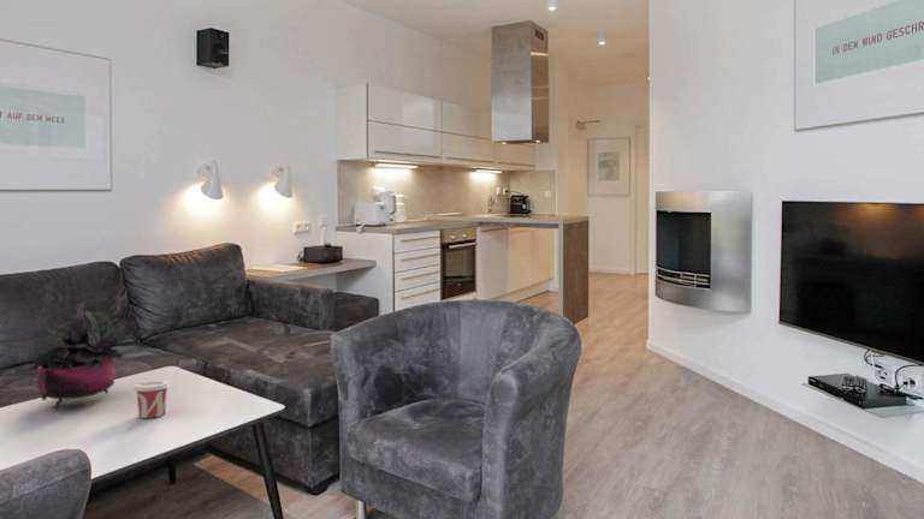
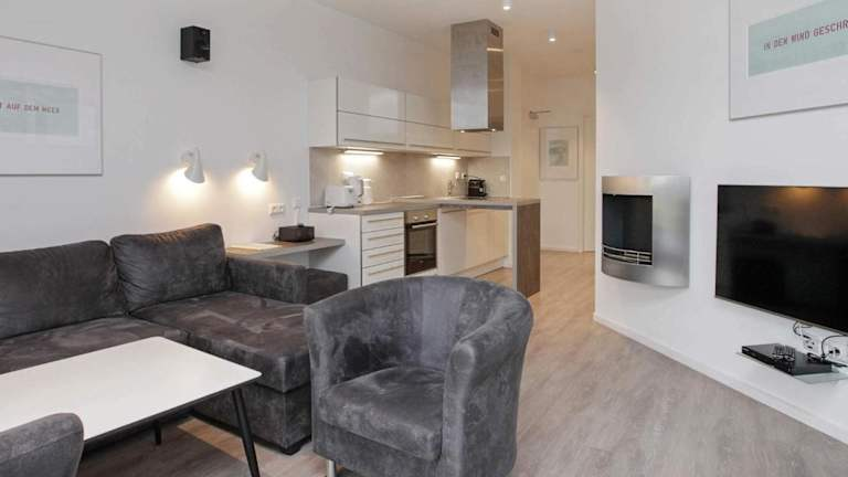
- potted plant [29,296,124,411]
- cup [132,380,171,419]
